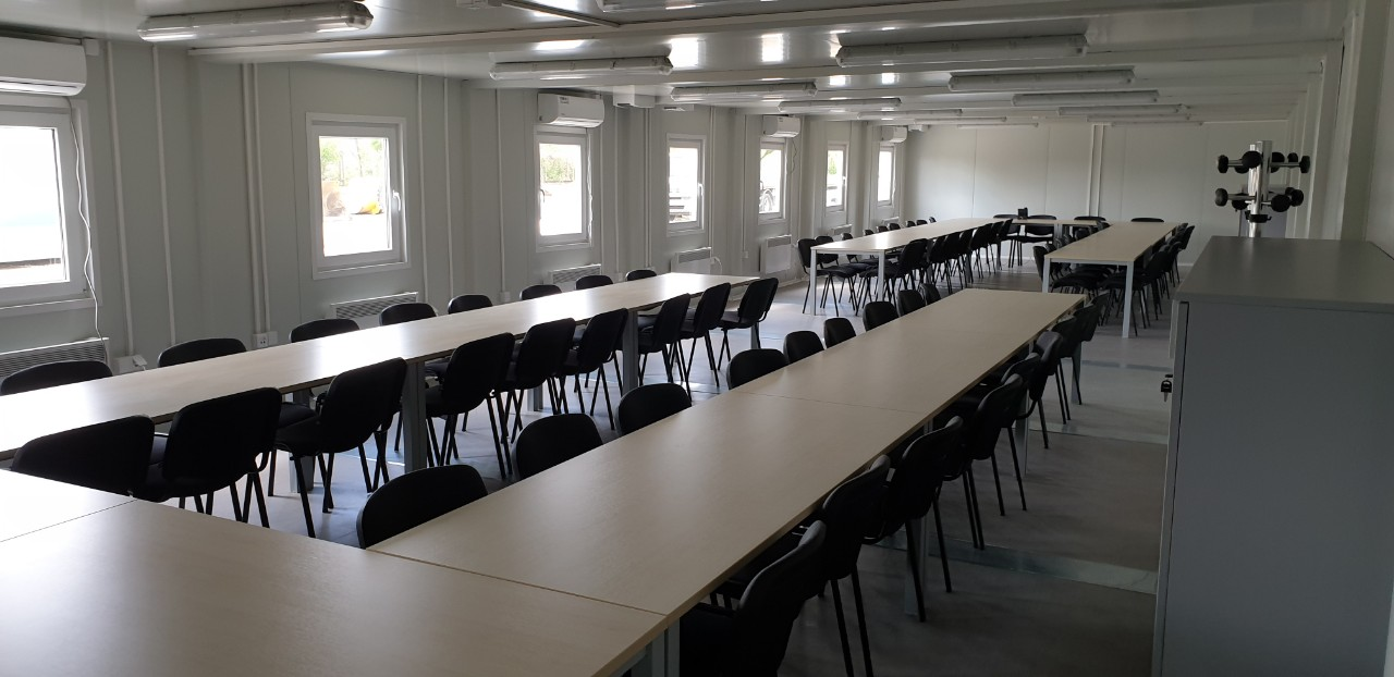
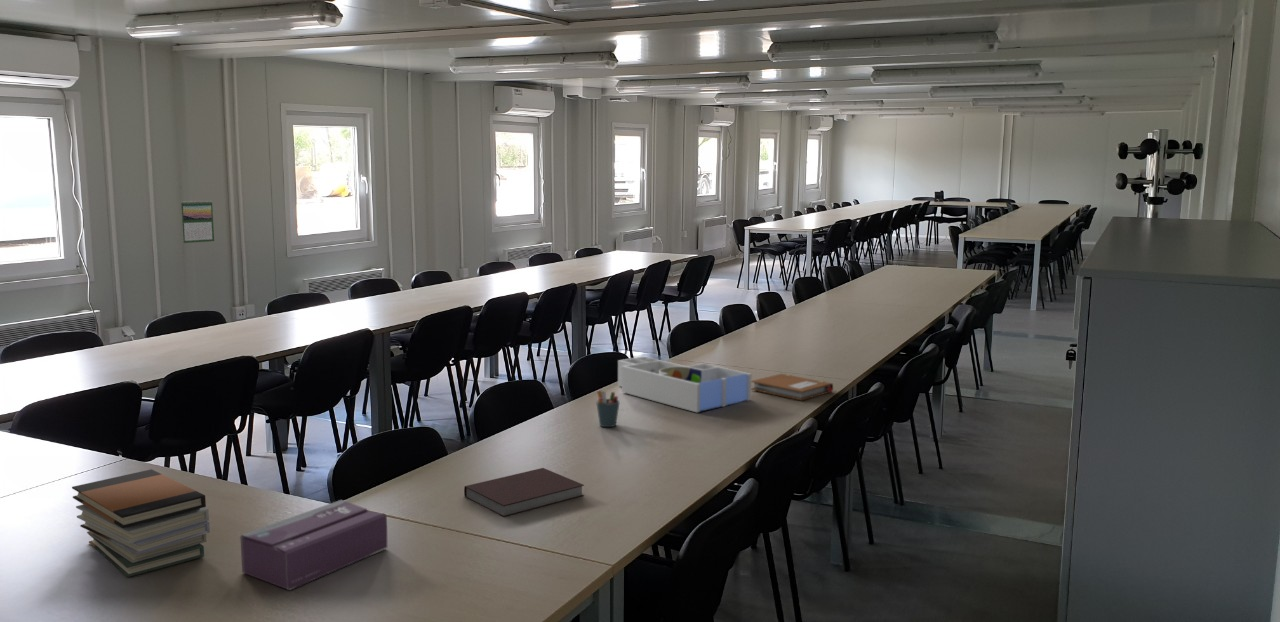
+ notebook [751,373,834,401]
+ pen holder [595,389,621,428]
+ tissue box [240,499,388,591]
+ desk organizer [617,356,753,413]
+ book stack [71,468,211,578]
+ notebook [463,467,585,518]
+ calendar [180,199,215,244]
